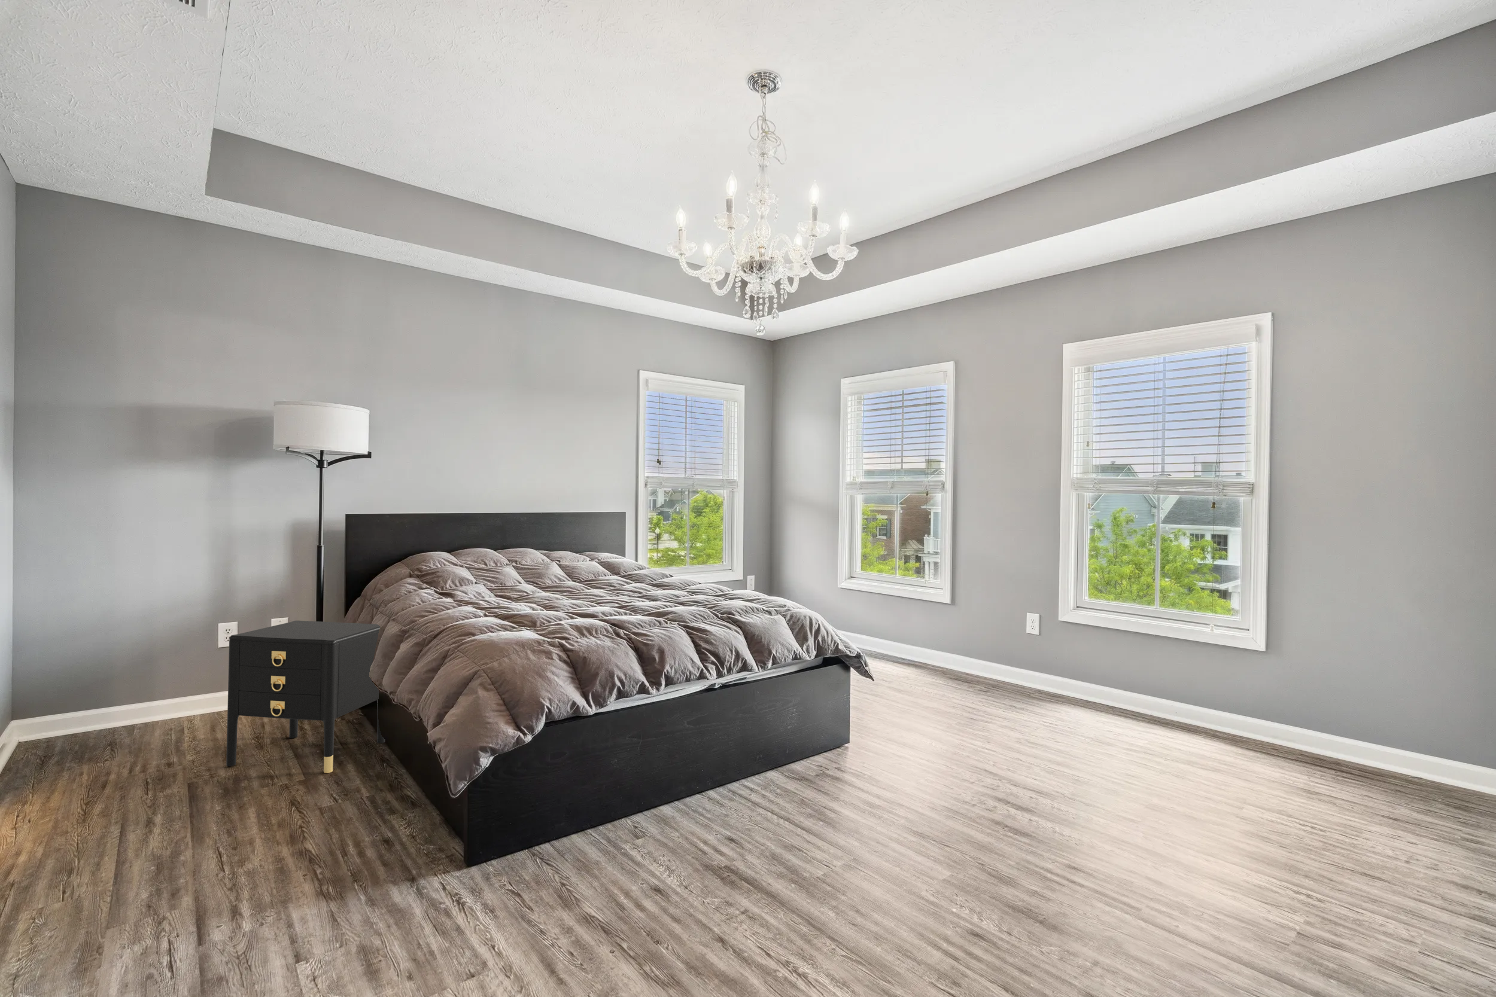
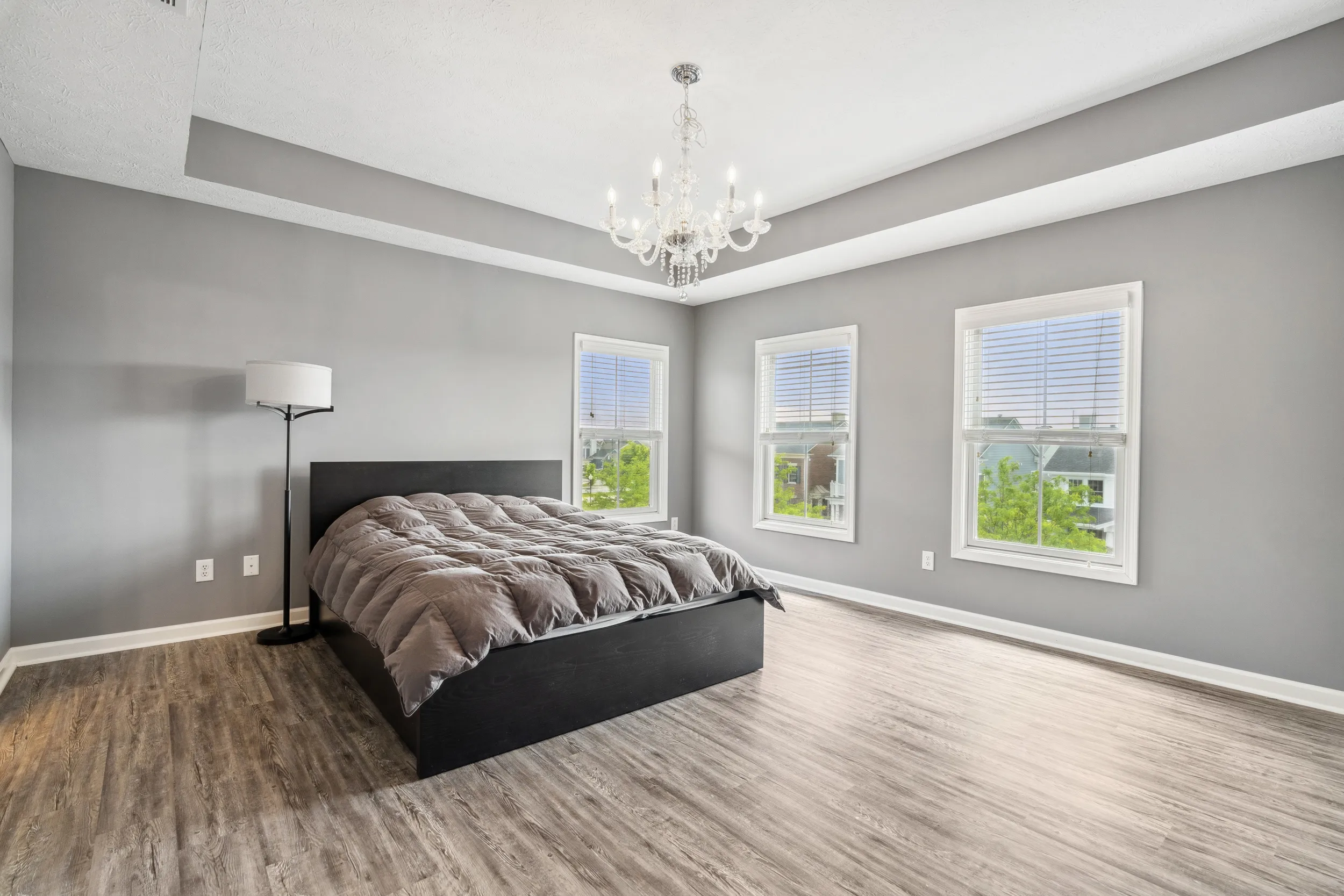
- nightstand [226,620,385,774]
